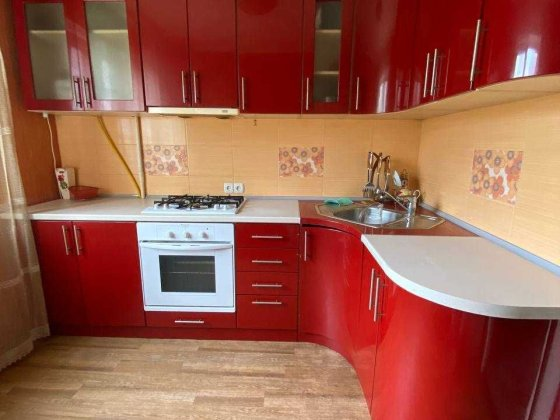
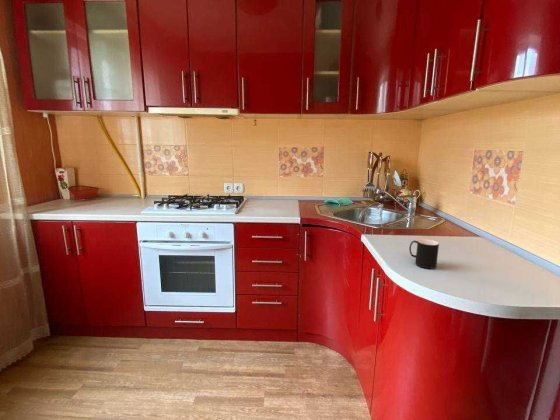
+ cup [408,238,440,270]
